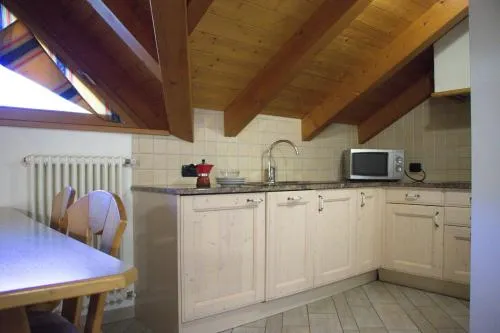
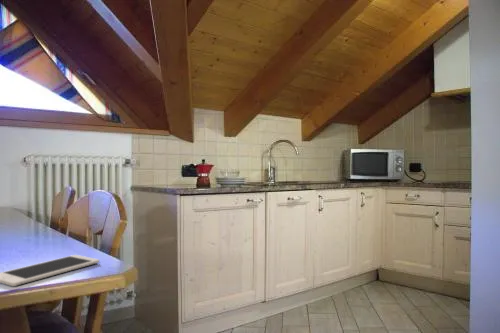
+ cell phone [0,254,100,287]
